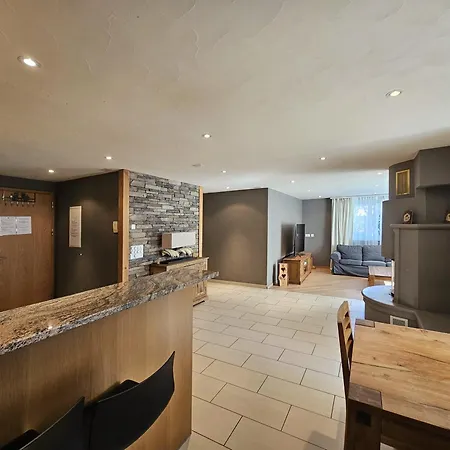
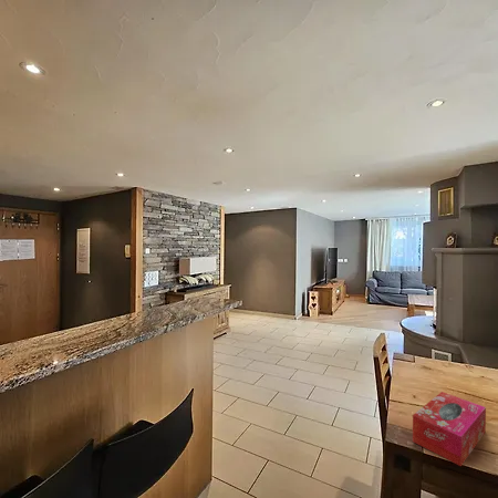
+ tissue box [412,391,487,467]
